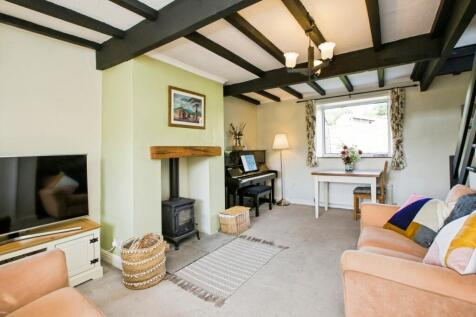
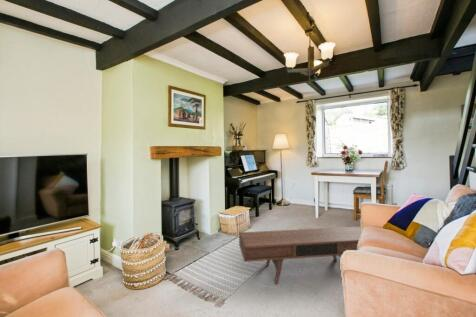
+ coffee table [238,225,362,285]
